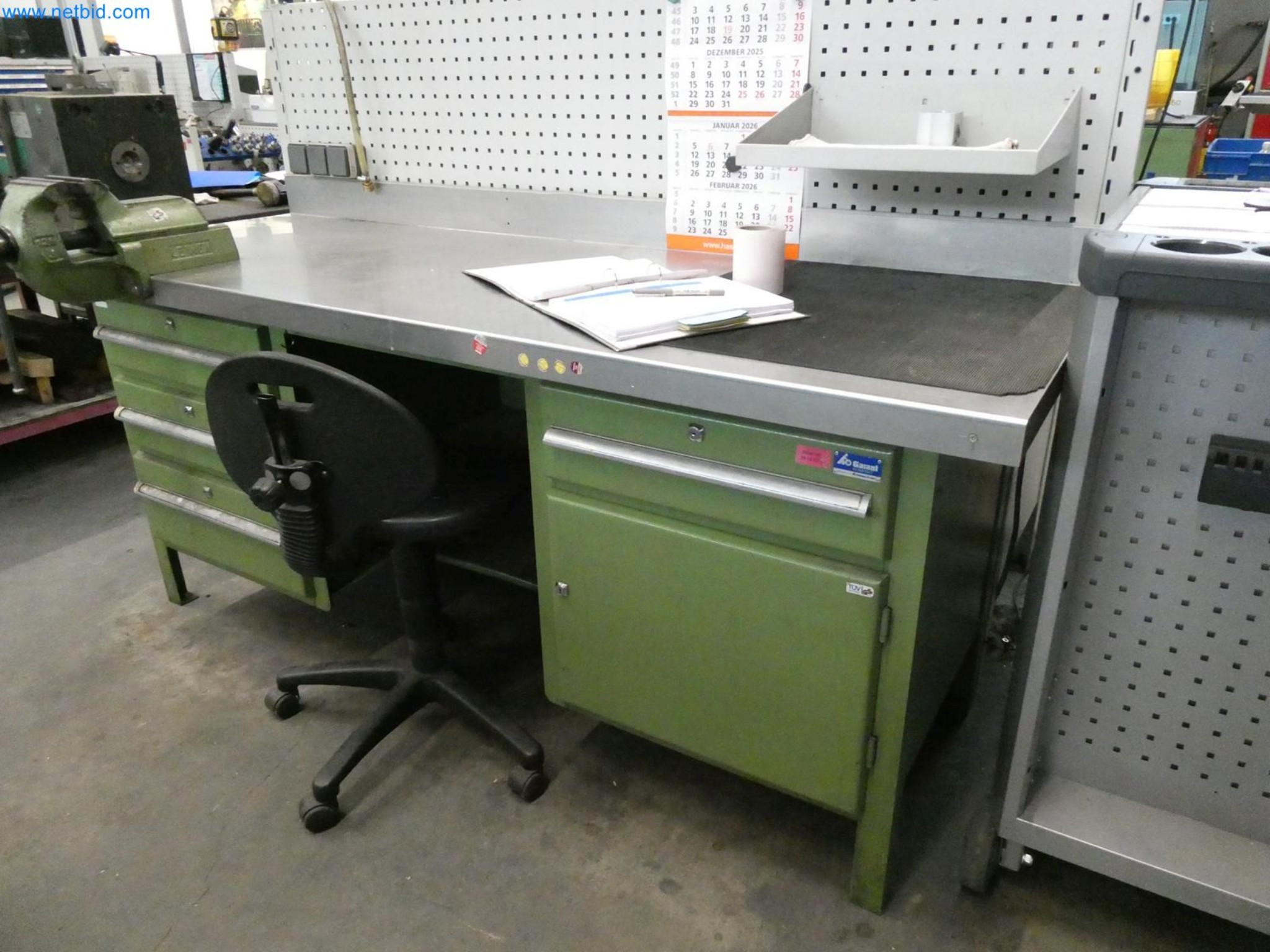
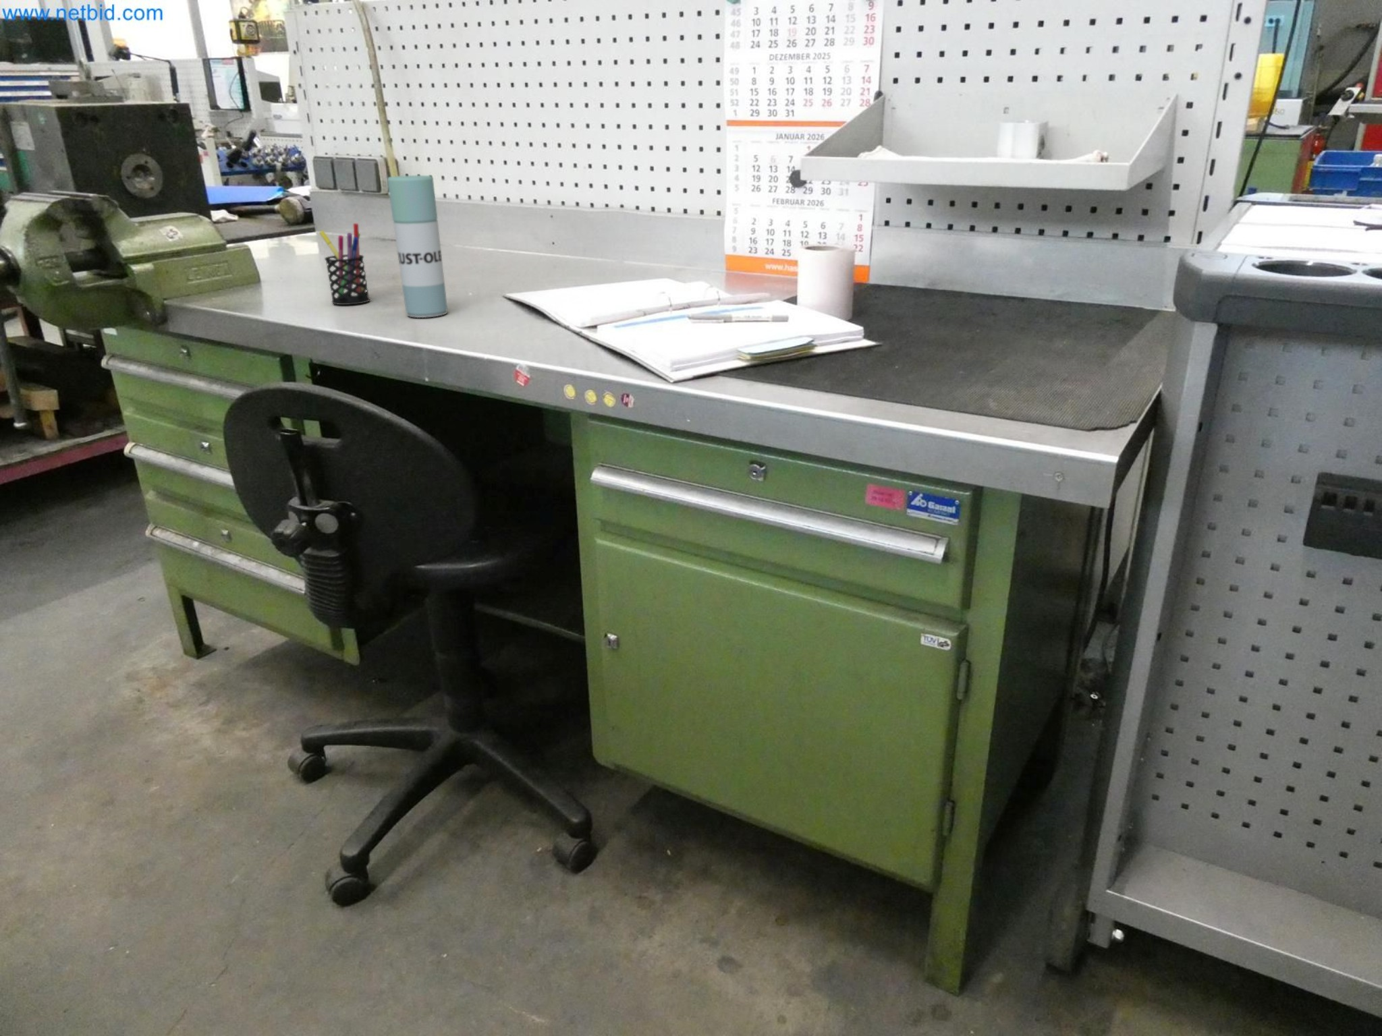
+ spray can [386,175,448,319]
+ pen holder [319,223,371,306]
